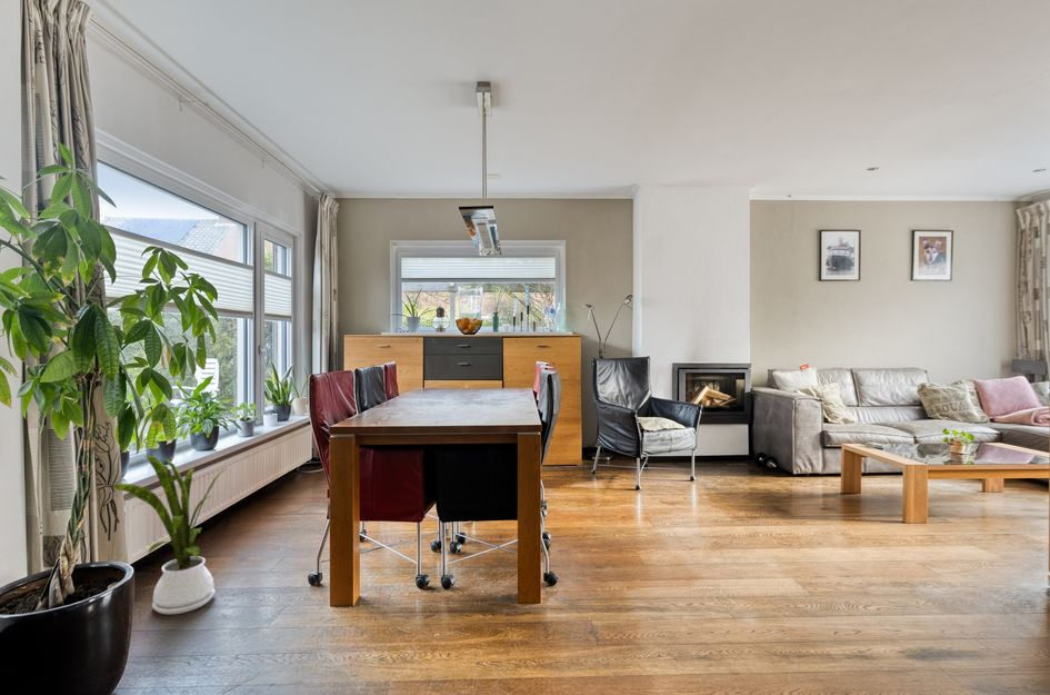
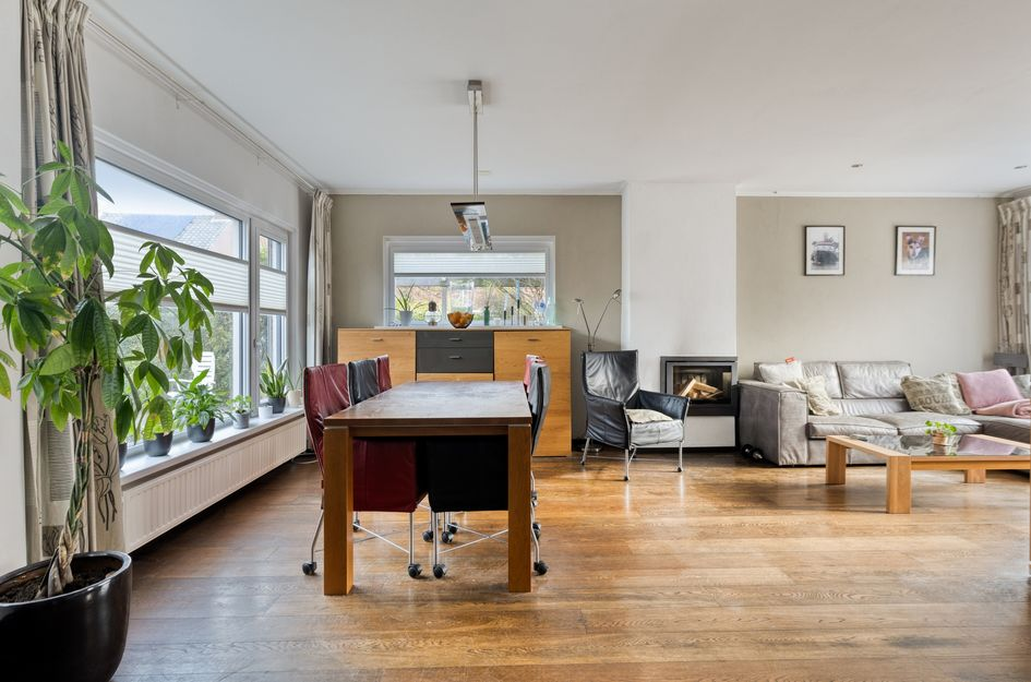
- house plant [110,455,227,615]
